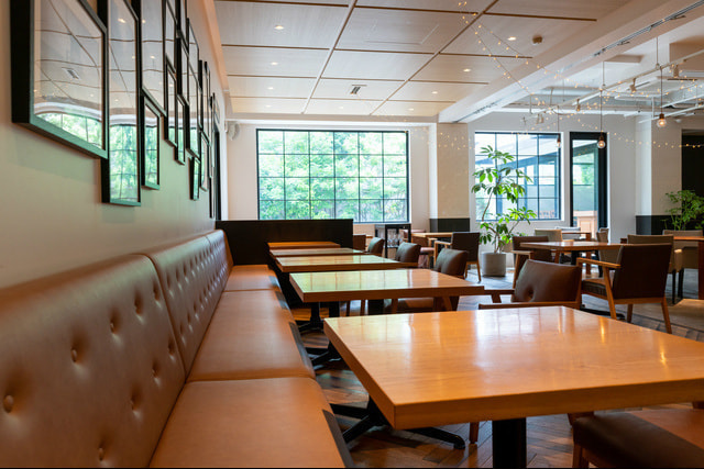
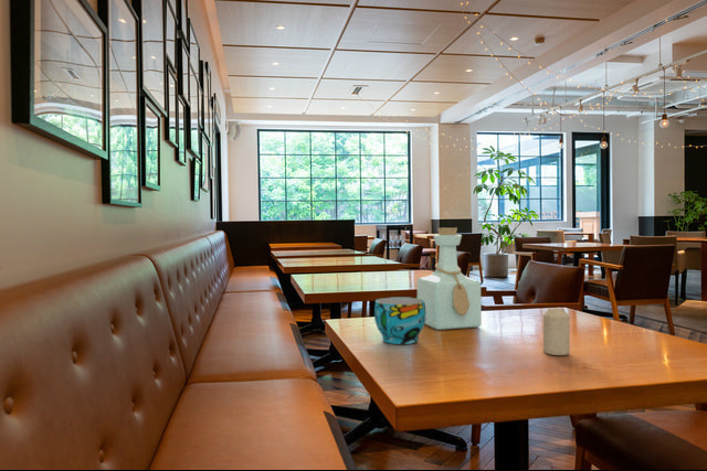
+ cup [373,297,426,345]
+ candle [542,307,571,356]
+ bottle [416,227,483,331]
